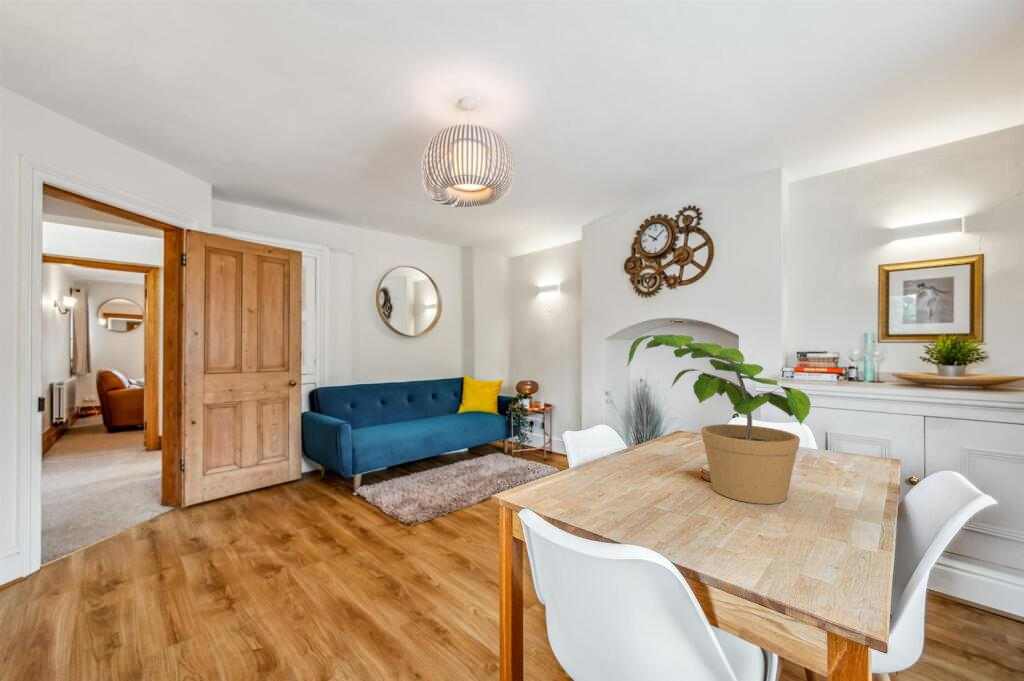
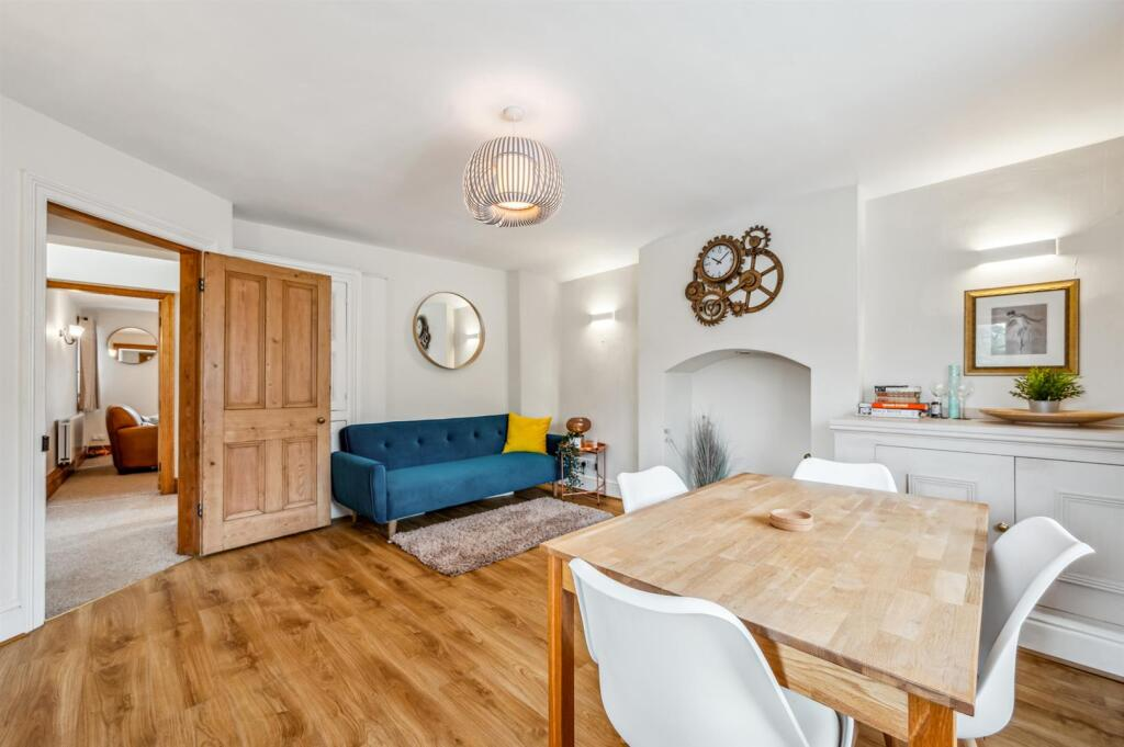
- potted plant [626,333,812,505]
